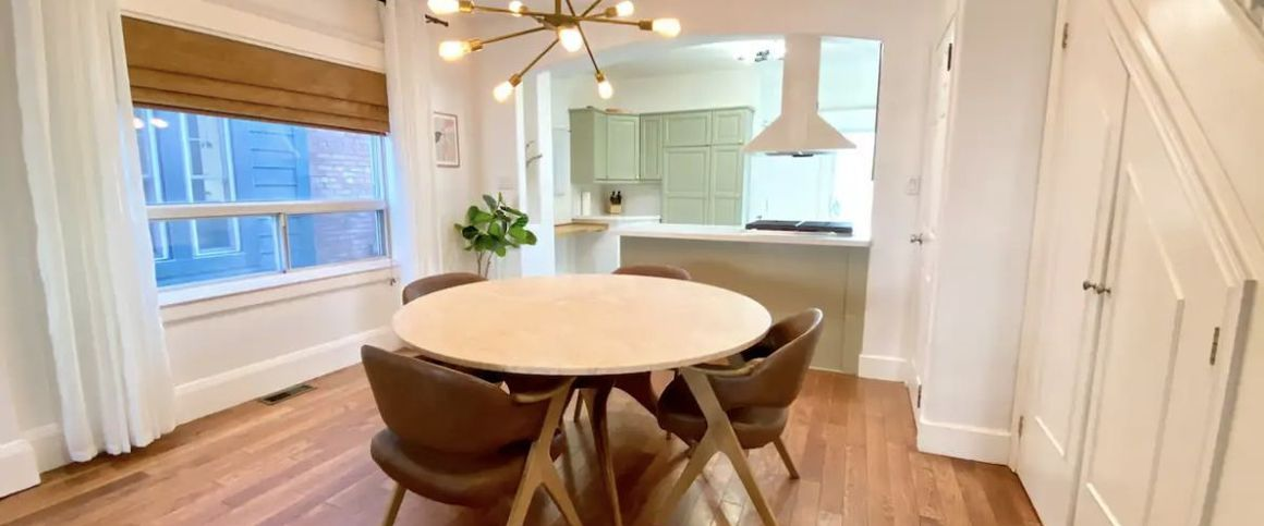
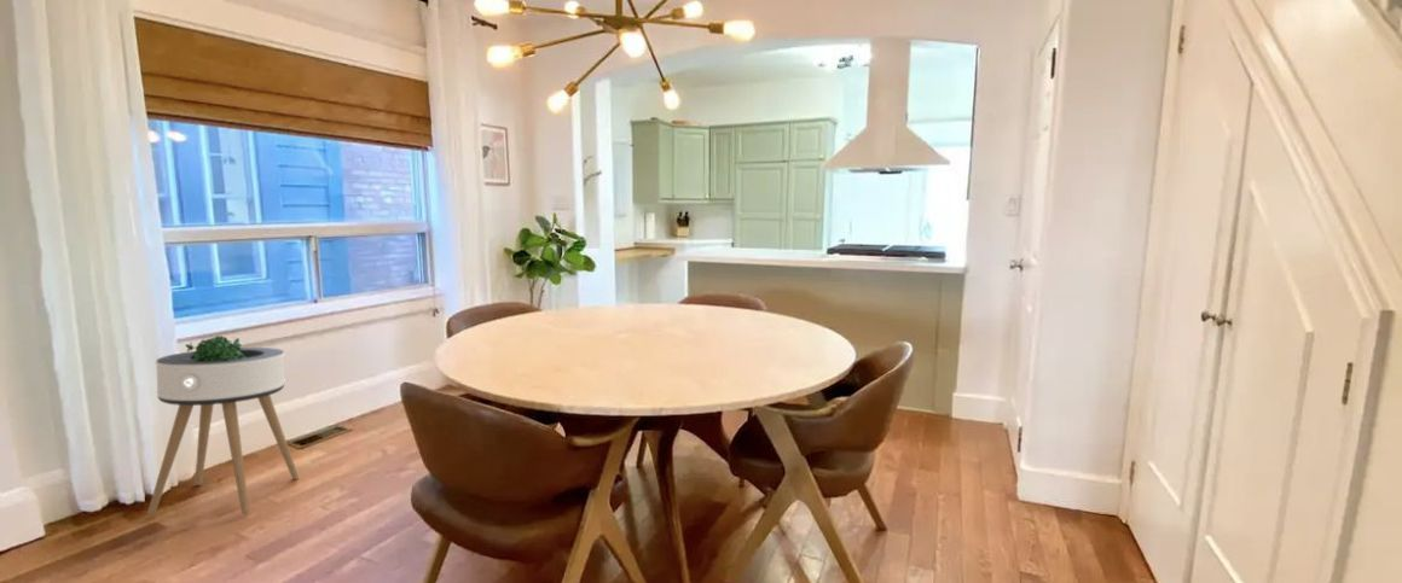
+ plant stand [146,334,300,517]
